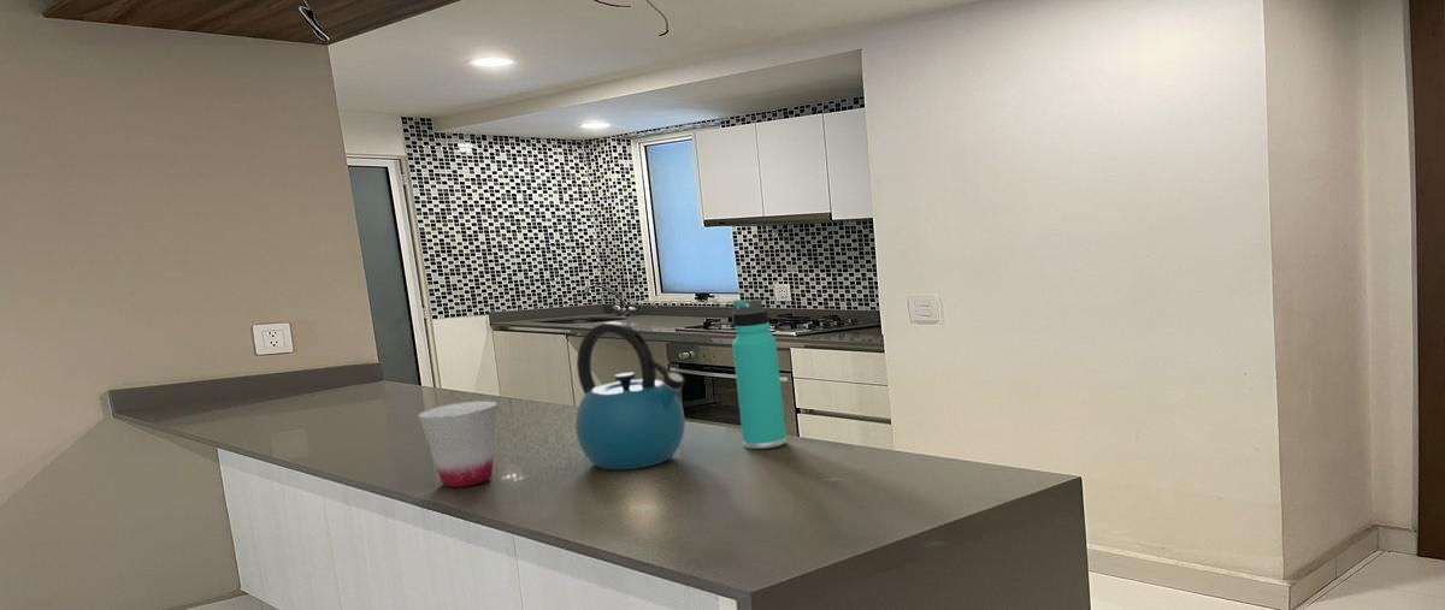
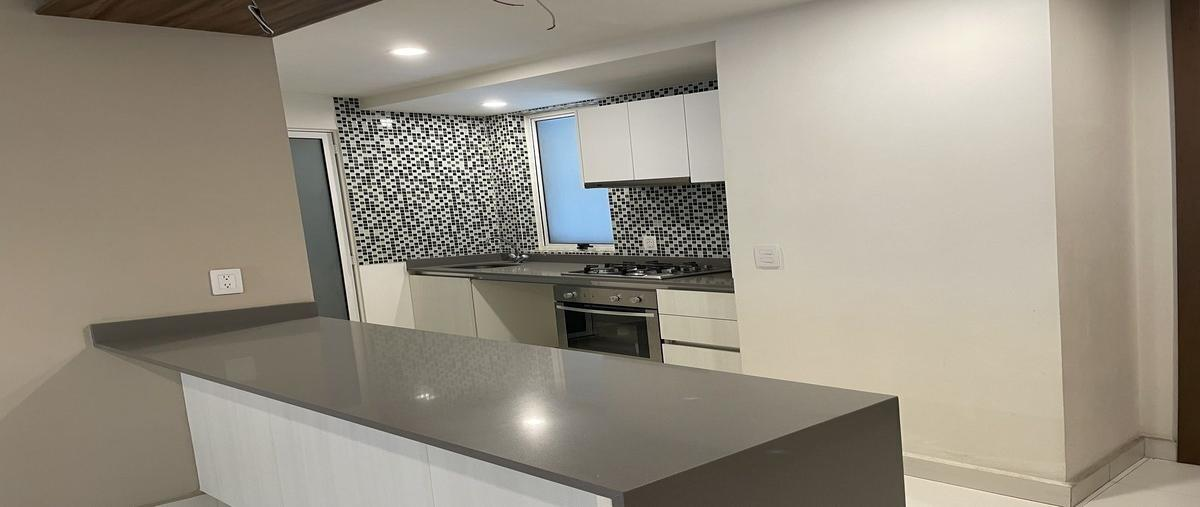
- cup [417,399,499,488]
- kettle [574,321,686,470]
- thermos bottle [731,298,788,450]
